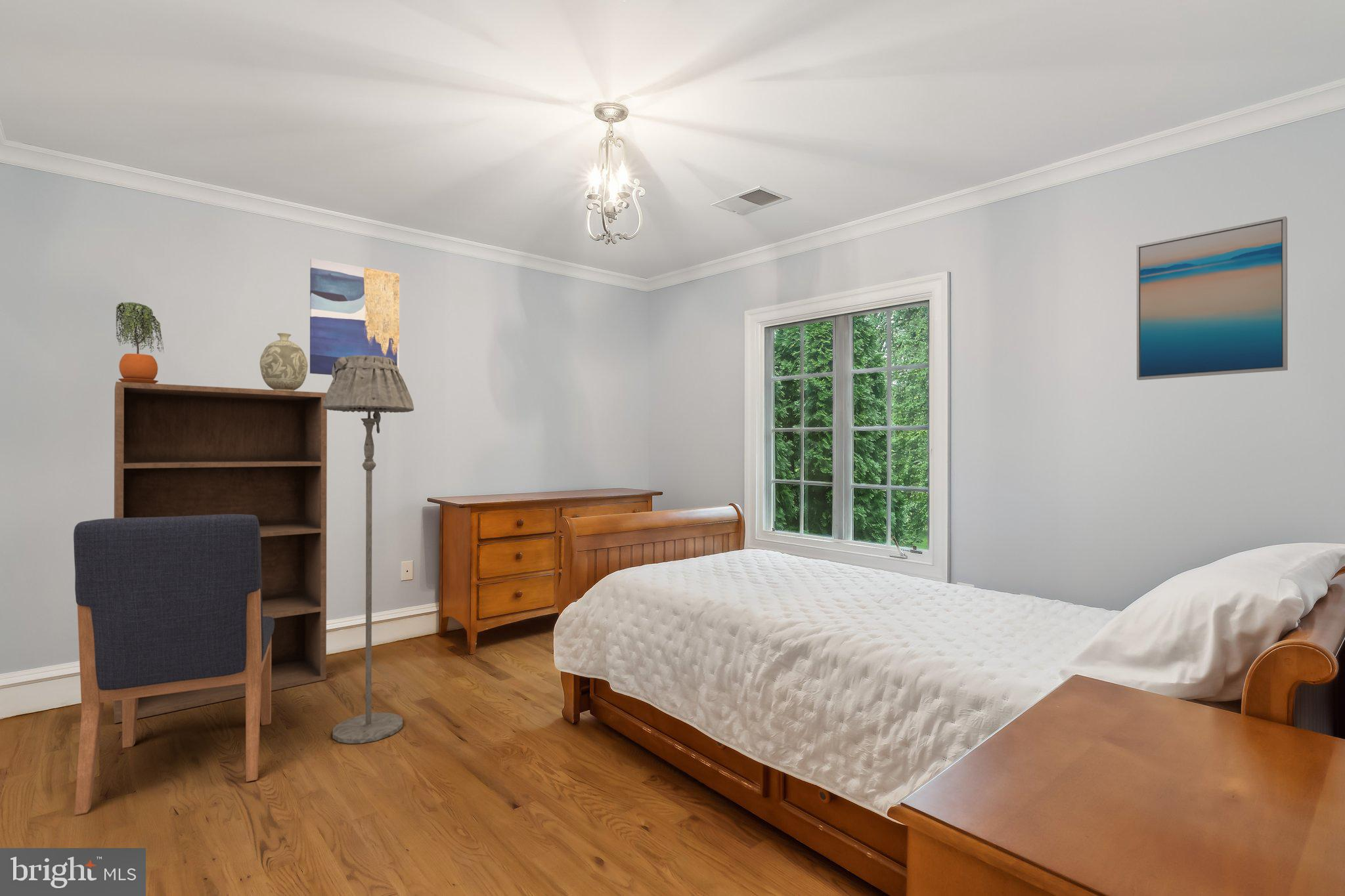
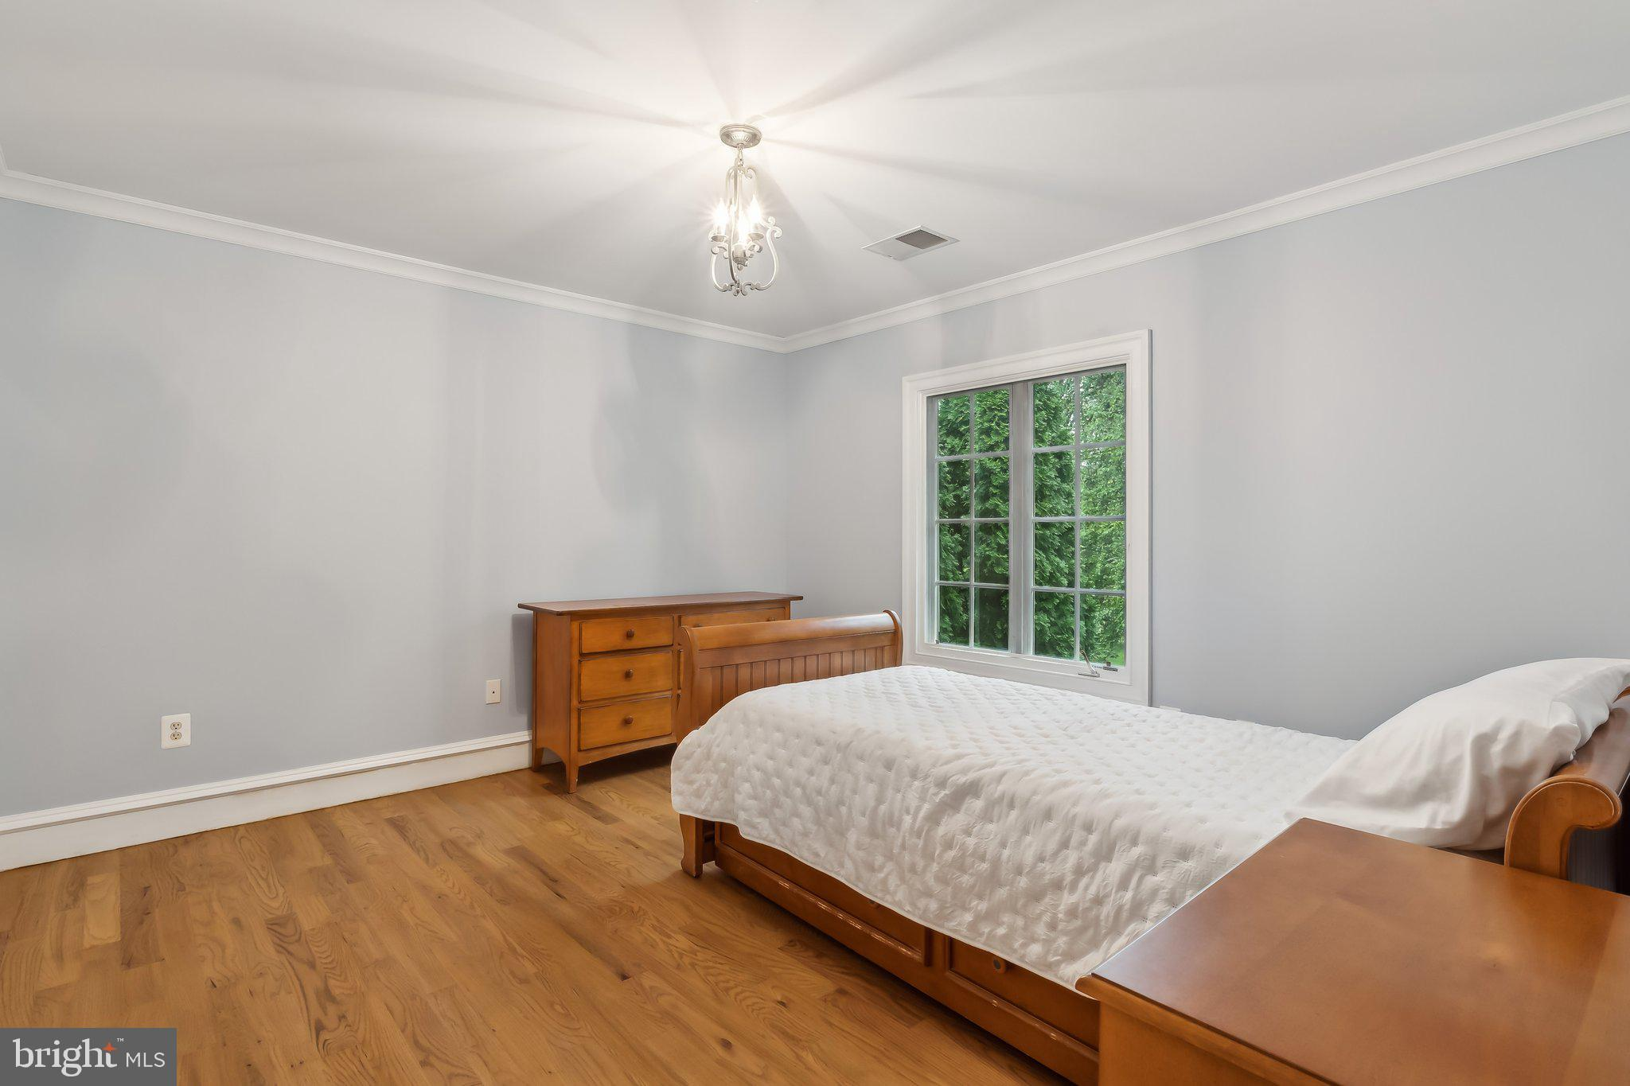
- potted plant [116,301,165,384]
- wall art [309,258,400,375]
- decorative vase [259,332,309,391]
- floor lamp [322,355,414,744]
- bookshelf [113,381,328,724]
- wall art [1136,215,1289,381]
- chair [73,514,275,816]
